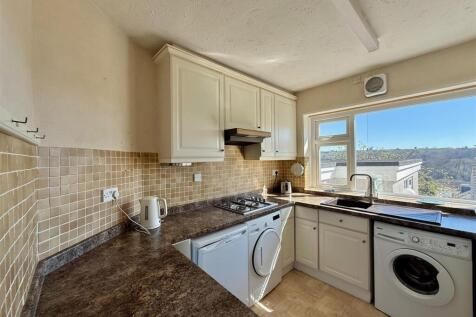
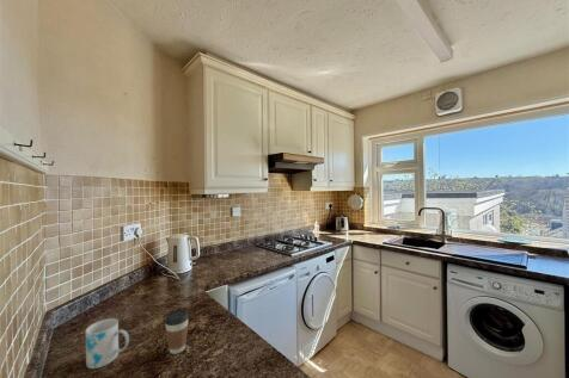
+ mug [85,317,130,370]
+ coffee cup [164,309,190,355]
